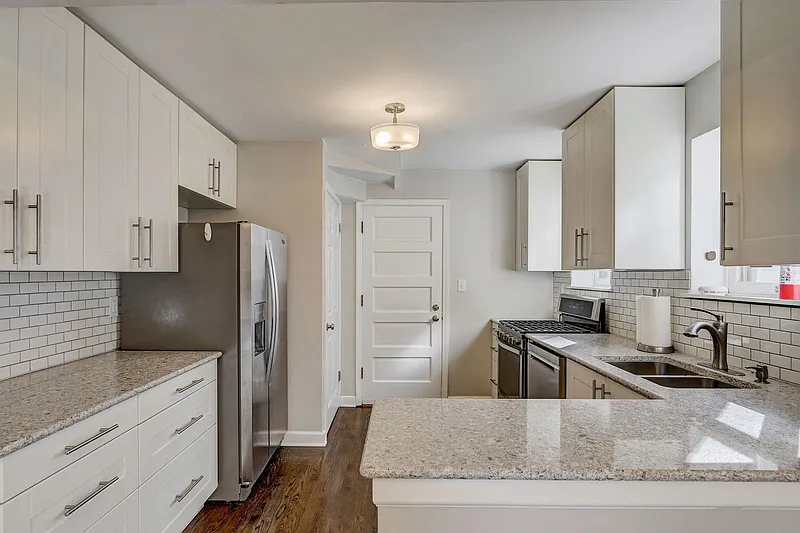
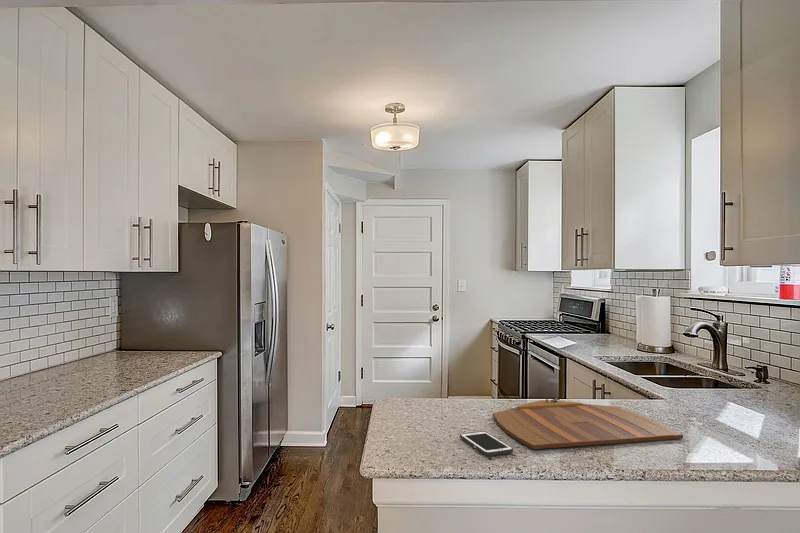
+ cutting board [492,397,684,450]
+ cell phone [459,430,514,457]
